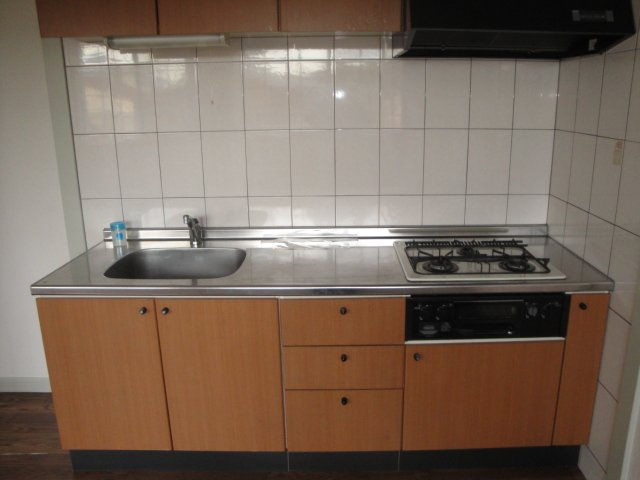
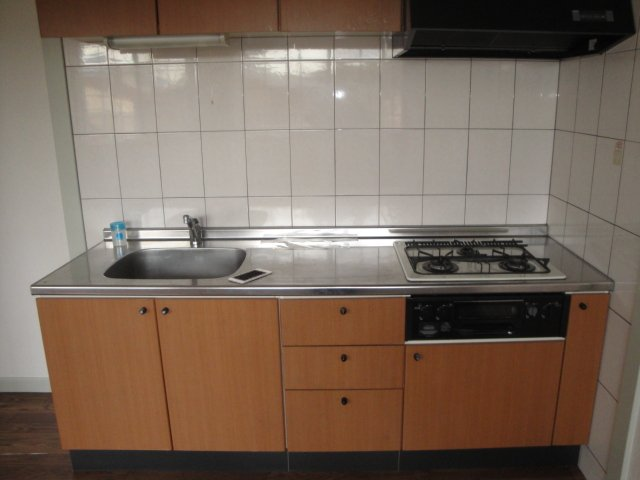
+ cell phone [227,267,273,285]
